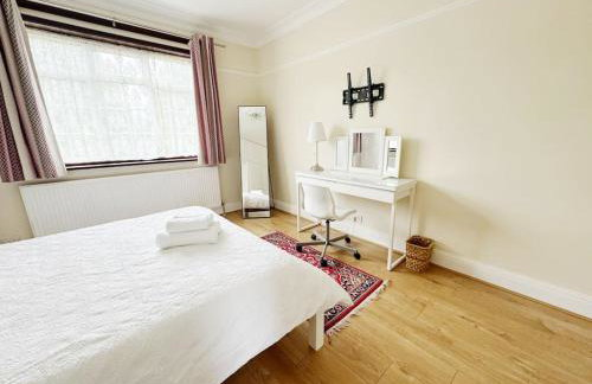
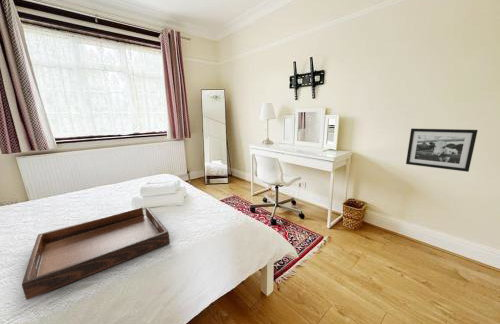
+ picture frame [405,128,479,173]
+ serving tray [21,206,171,301]
